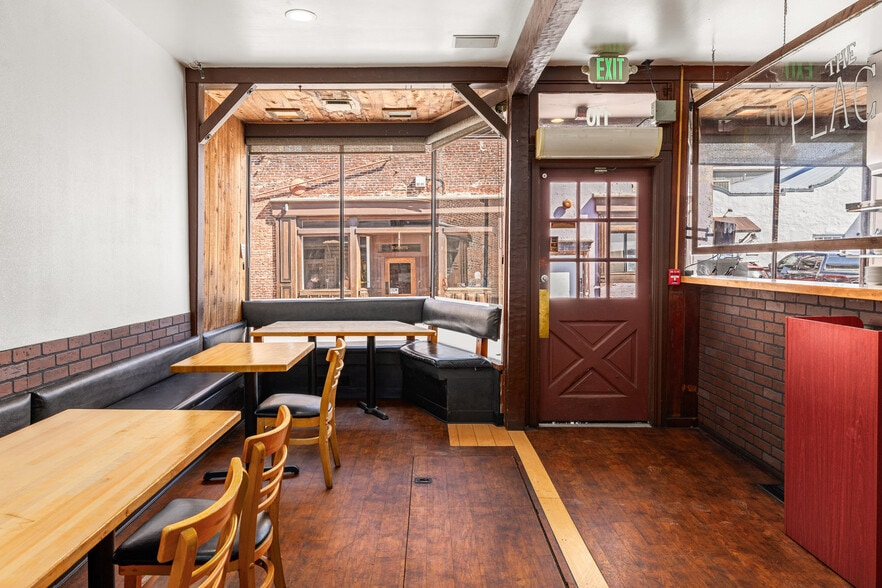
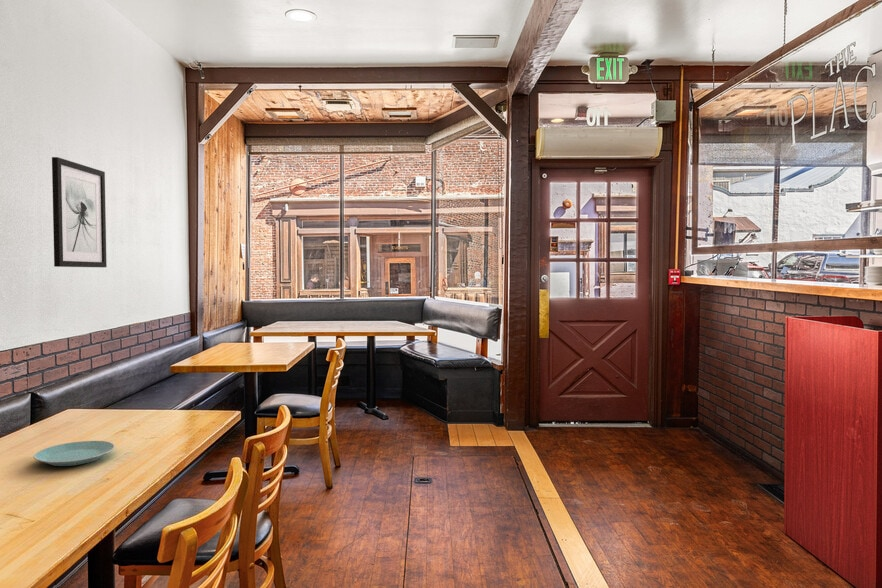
+ wall art [51,156,108,268]
+ plate [32,440,116,467]
